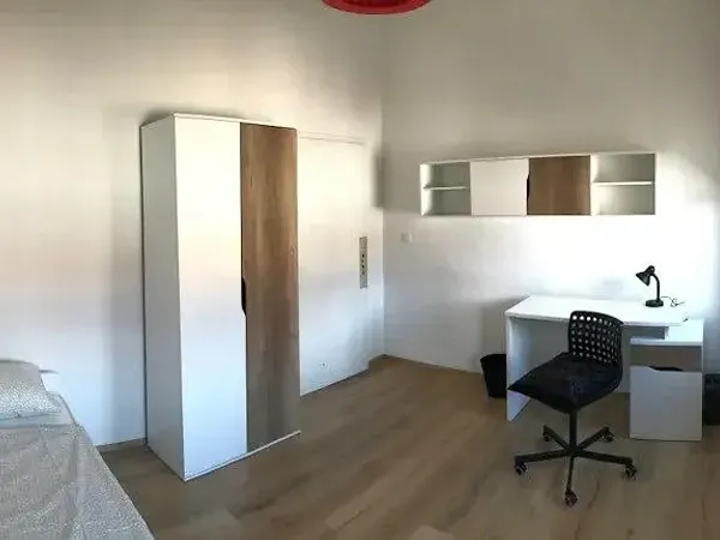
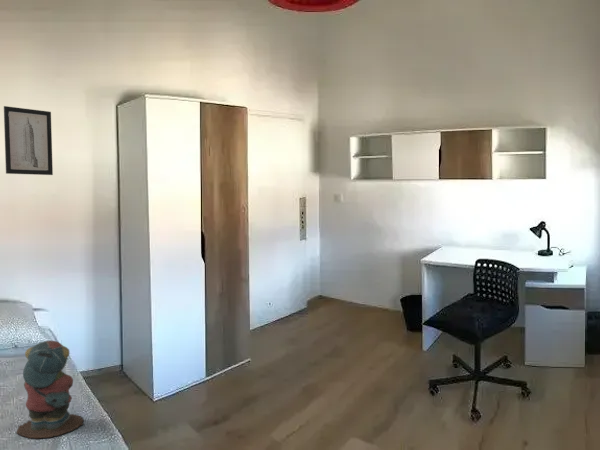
+ teddy bear [15,339,85,440]
+ wall art [3,105,54,176]
